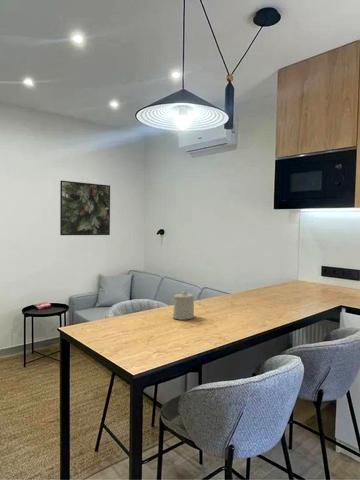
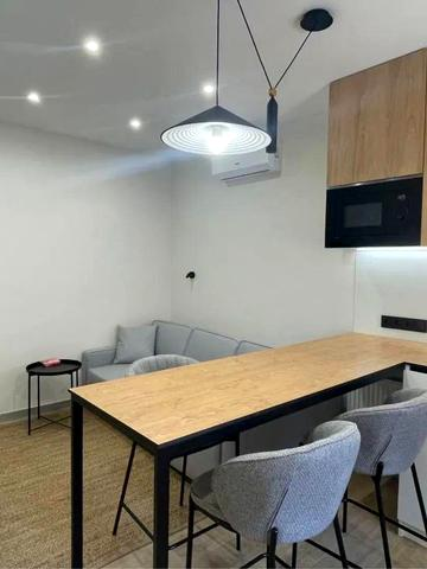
- candle [172,290,195,321]
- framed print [59,180,111,236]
